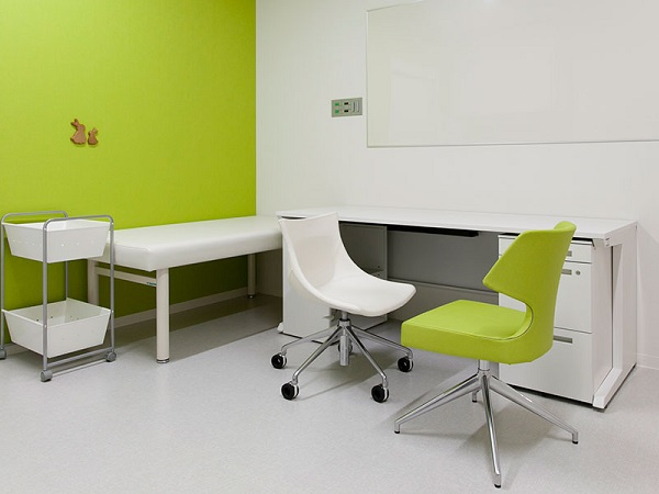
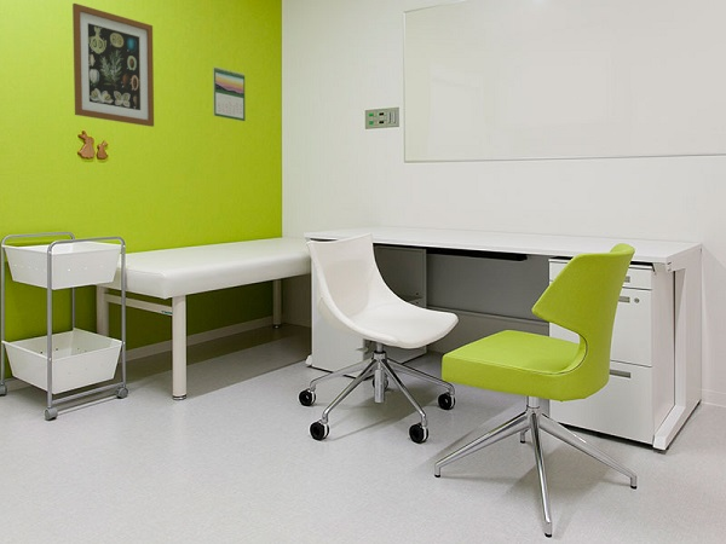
+ wall art [71,2,155,128]
+ calendar [212,65,247,122]
